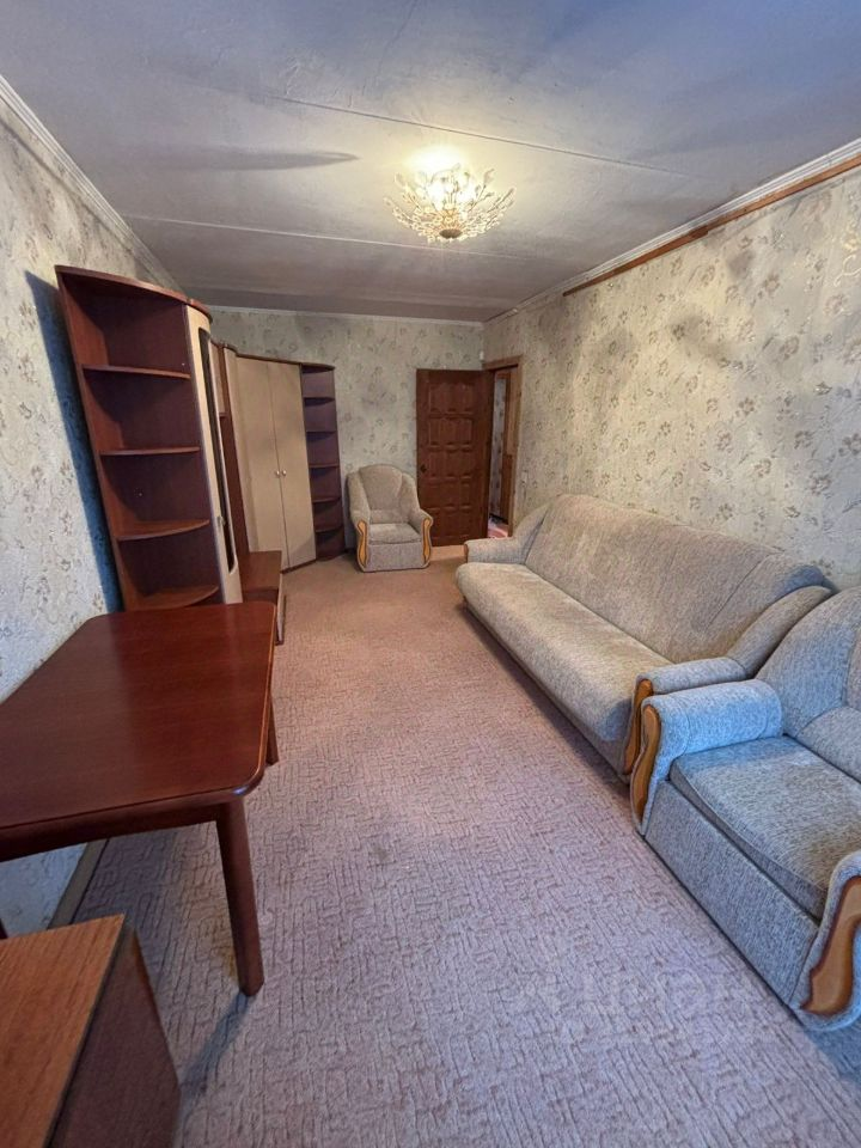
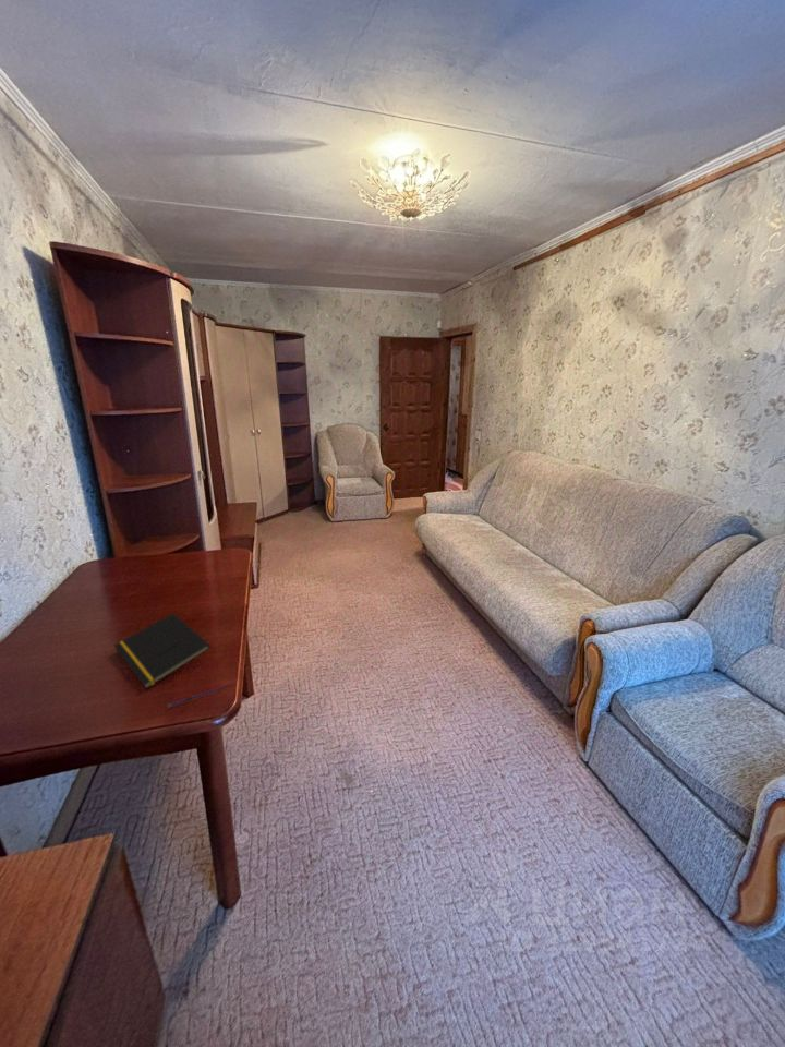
+ pen [167,682,233,708]
+ notepad [113,612,212,689]
